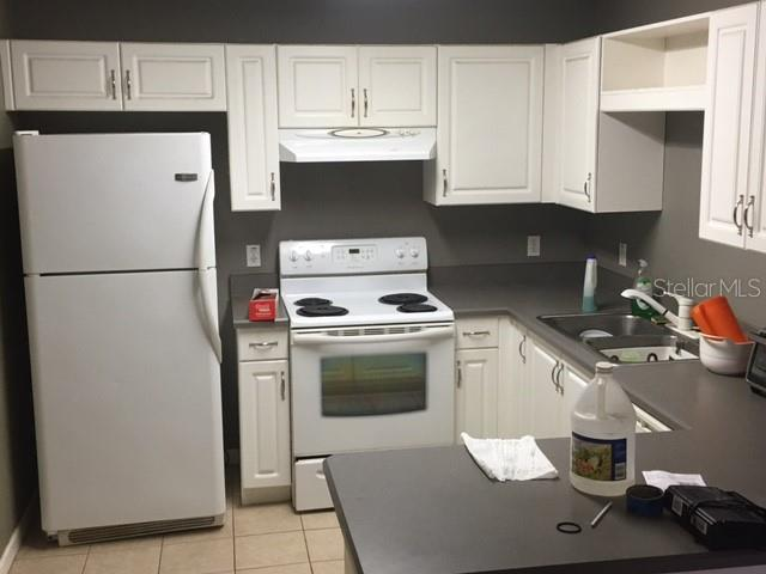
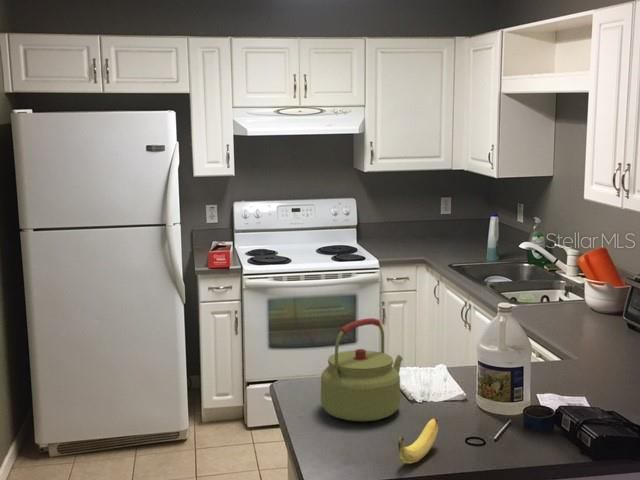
+ kettle [320,317,404,422]
+ banana [397,417,439,464]
